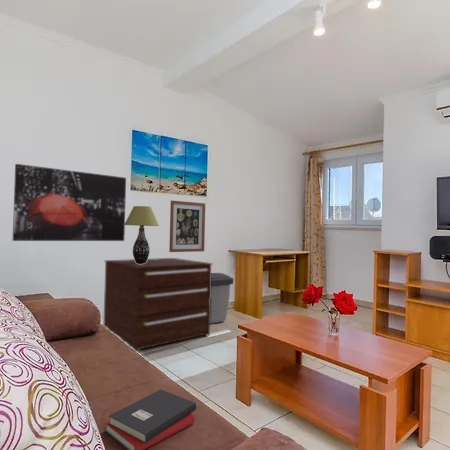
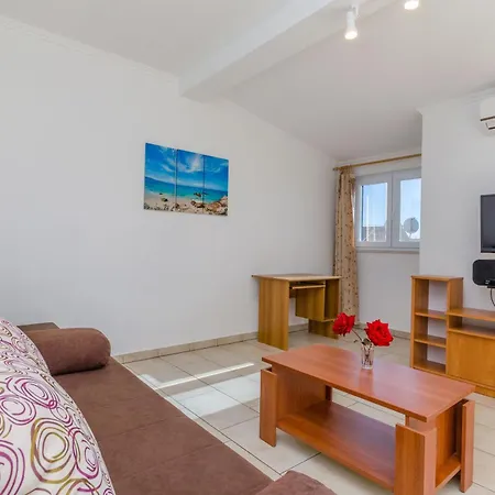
- wall art [12,163,127,242]
- wall art [168,200,206,253]
- dresser [103,257,214,352]
- table lamp [124,205,160,264]
- hardback book [104,388,197,450]
- trash can [210,272,235,325]
